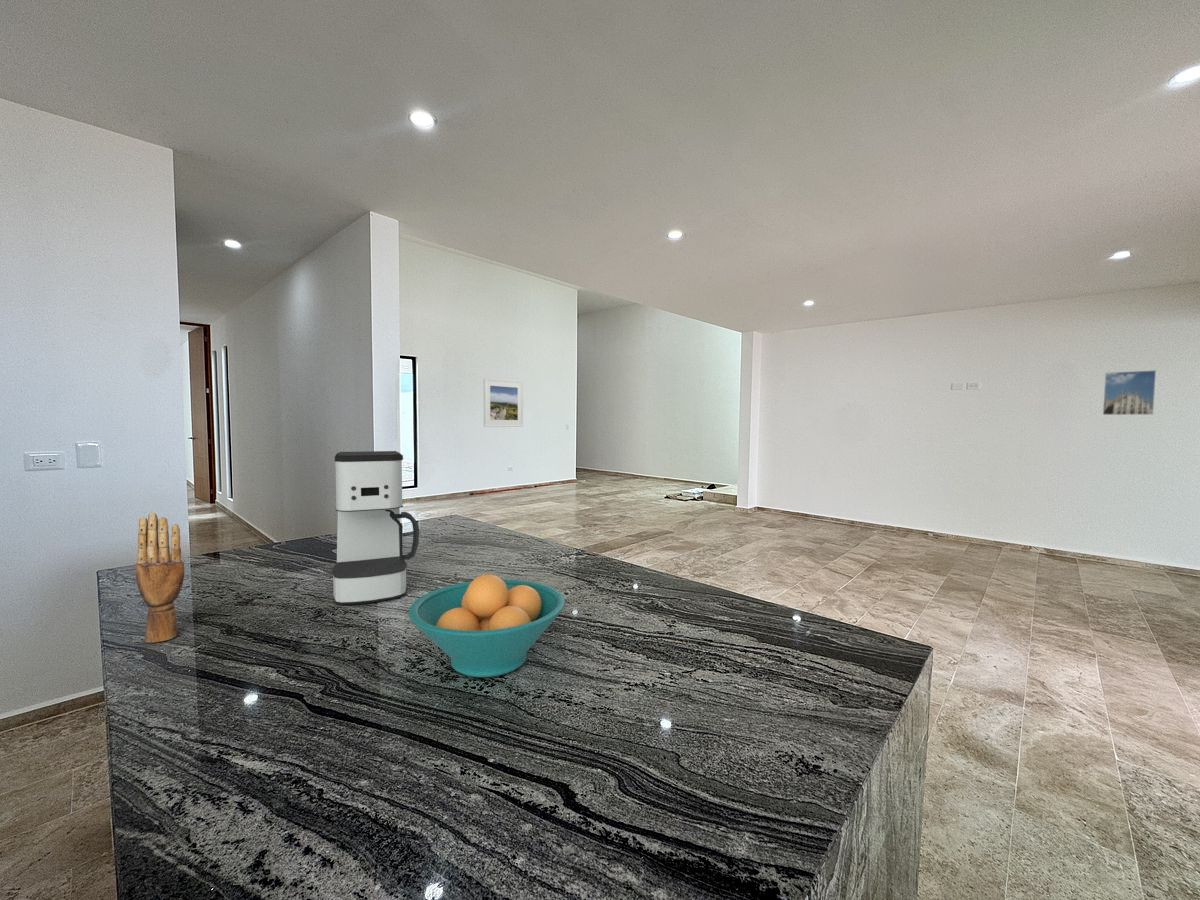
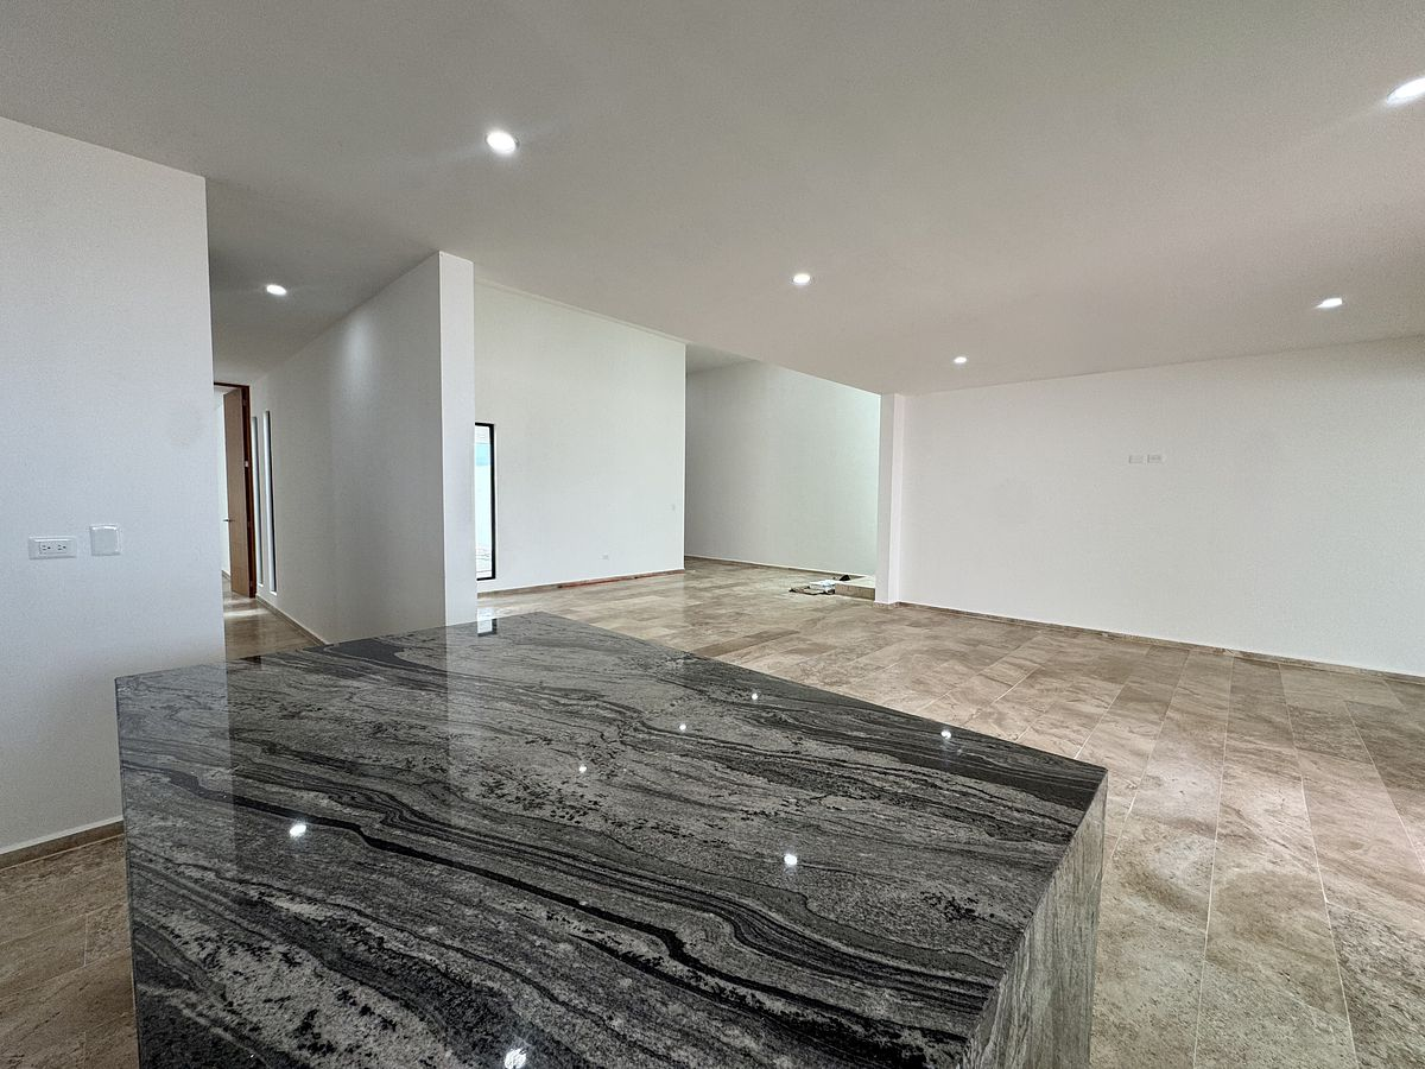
- fruit bowl [408,573,566,678]
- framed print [483,377,524,428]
- coffee maker [331,450,420,605]
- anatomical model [134,512,185,644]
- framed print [1102,369,1157,416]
